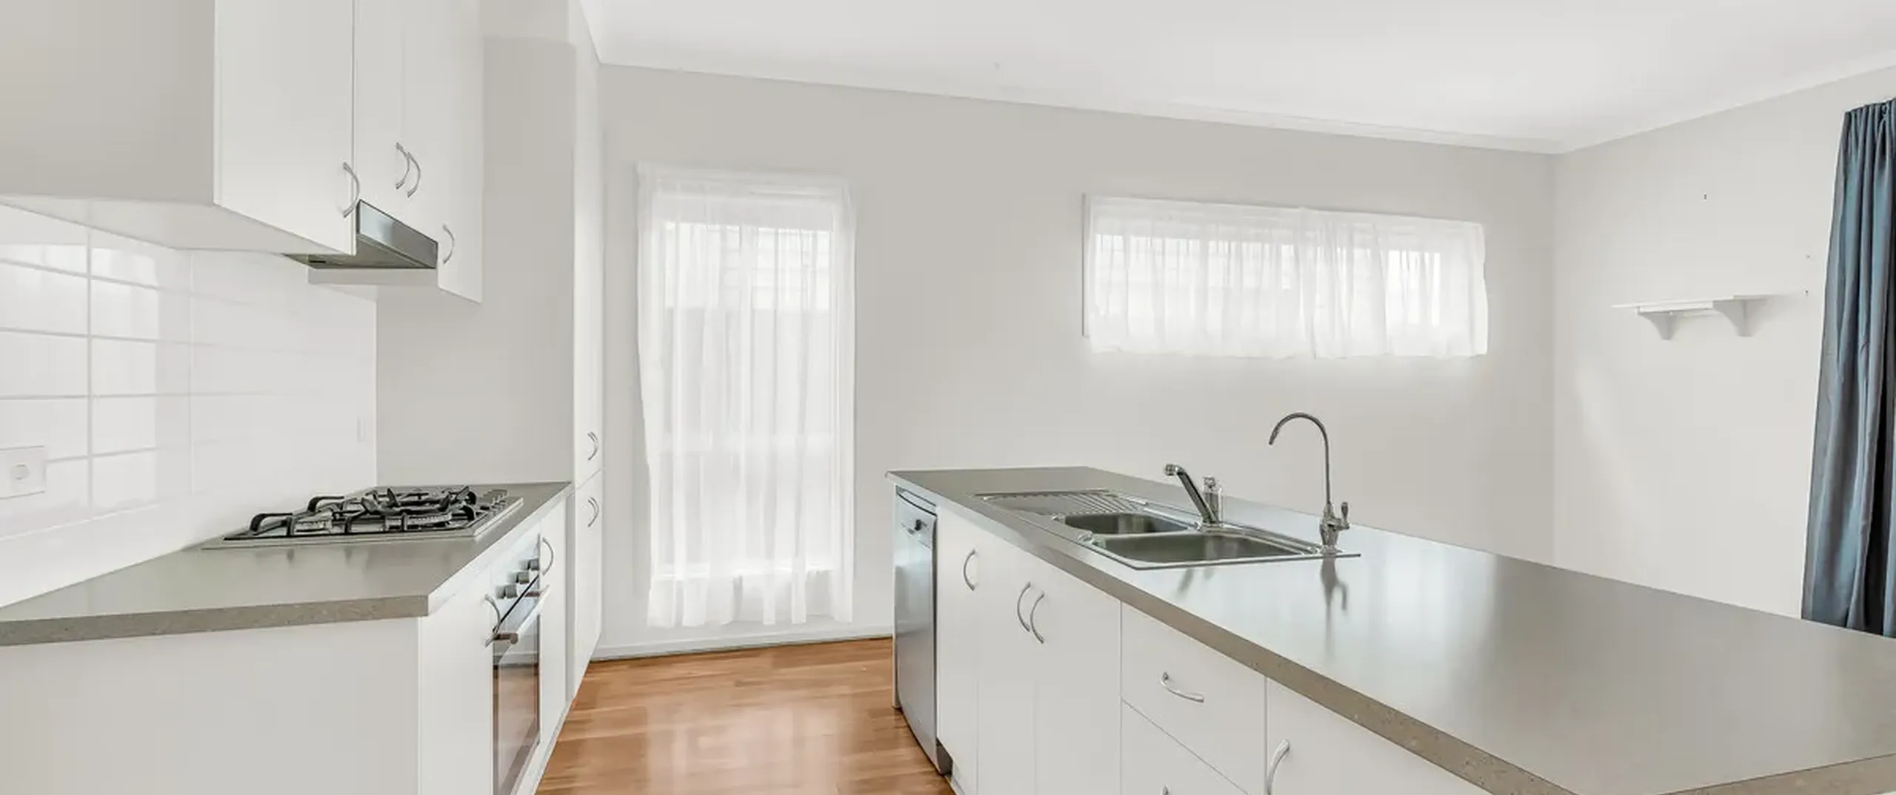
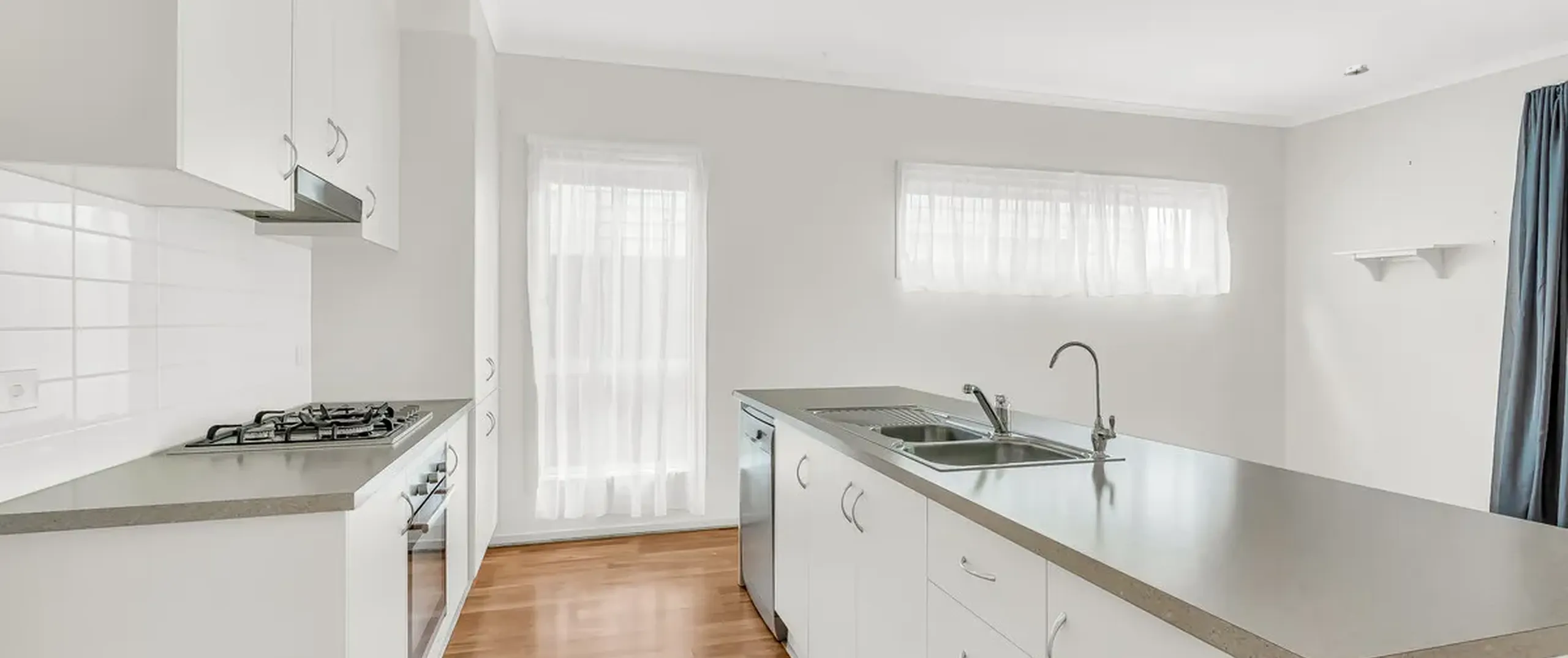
+ smoke detector [1343,64,1370,78]
